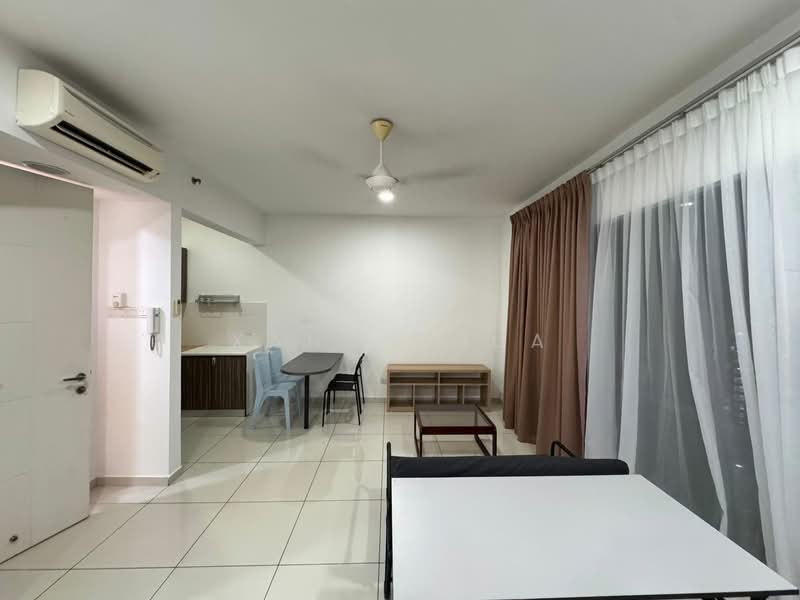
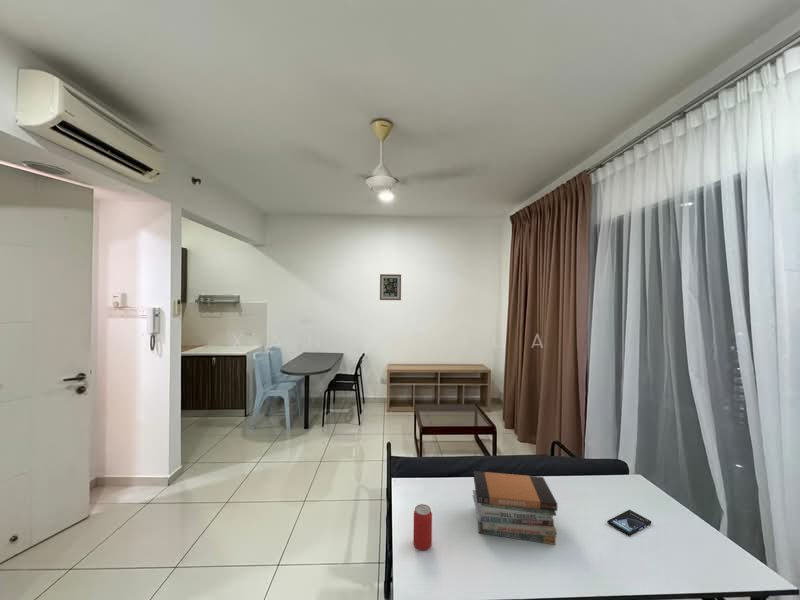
+ smartphone [606,509,652,537]
+ beverage can [412,503,433,551]
+ wall art [379,273,402,301]
+ book stack [472,470,558,546]
